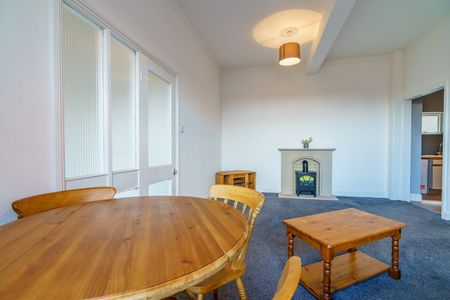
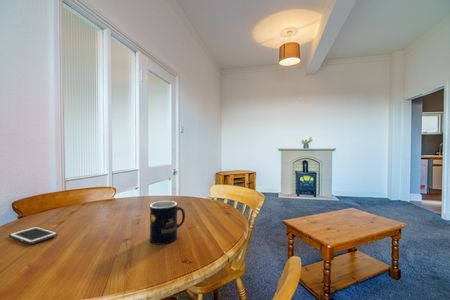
+ mug [149,200,186,246]
+ cell phone [8,226,58,245]
